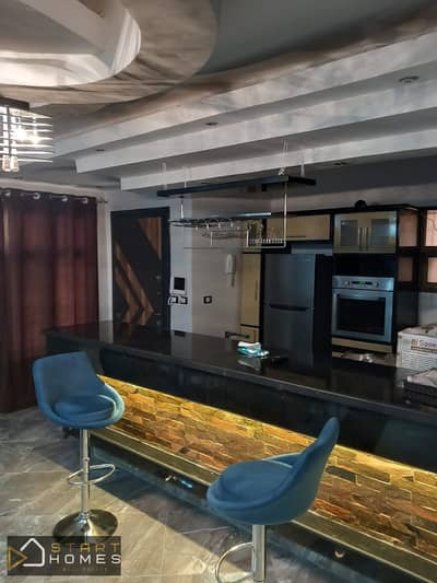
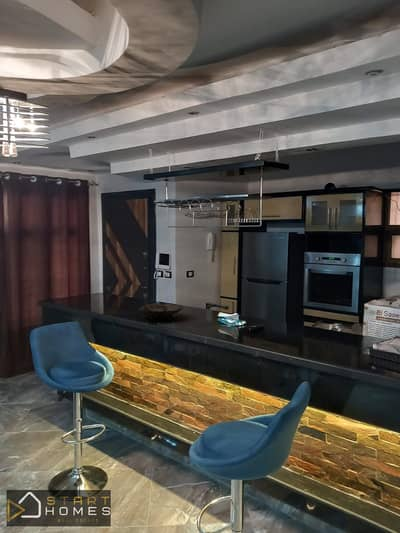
+ bowl [138,302,184,322]
